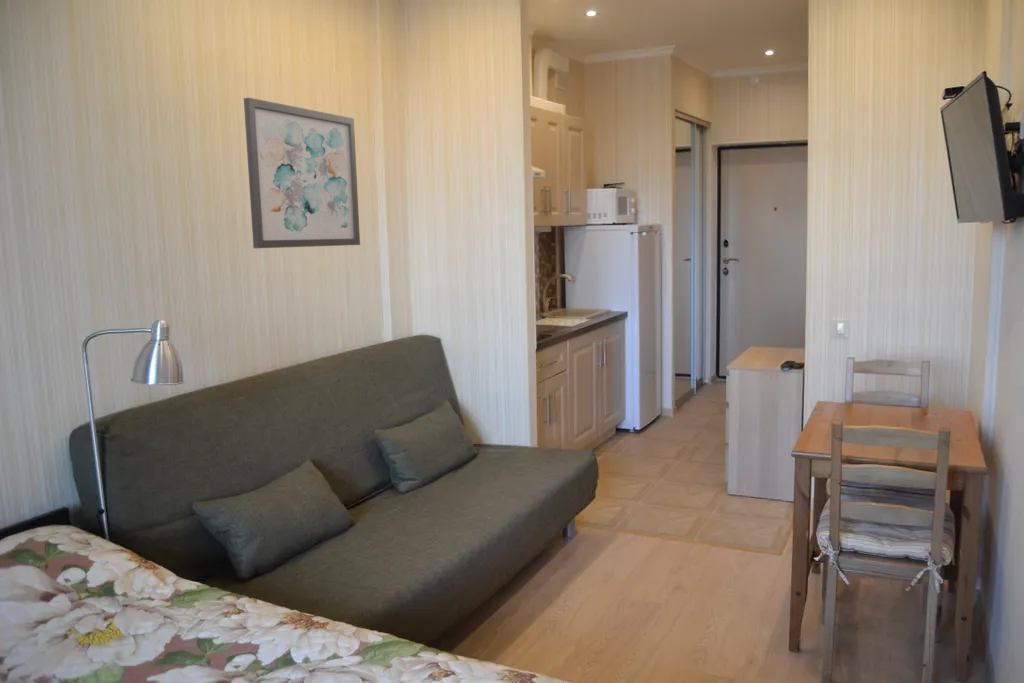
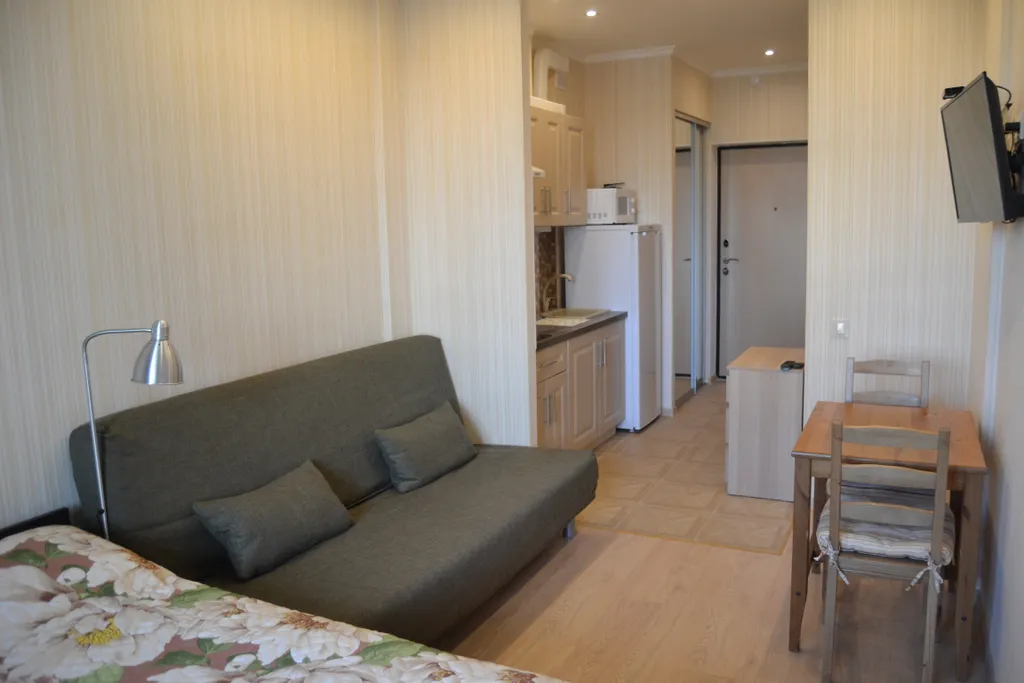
- wall art [243,97,361,249]
